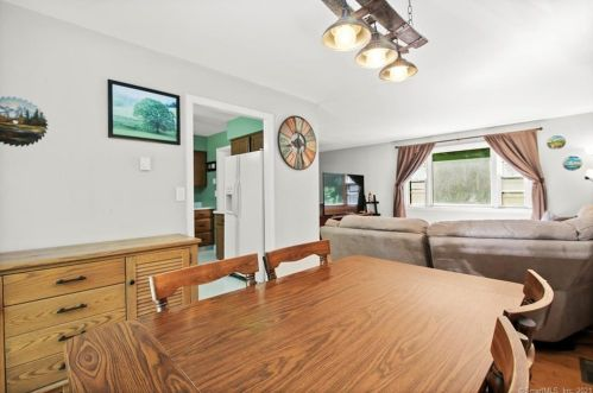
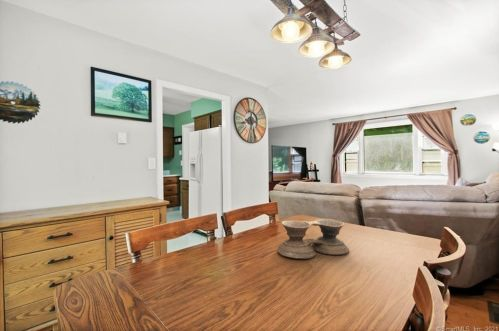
+ bowl [276,218,350,260]
